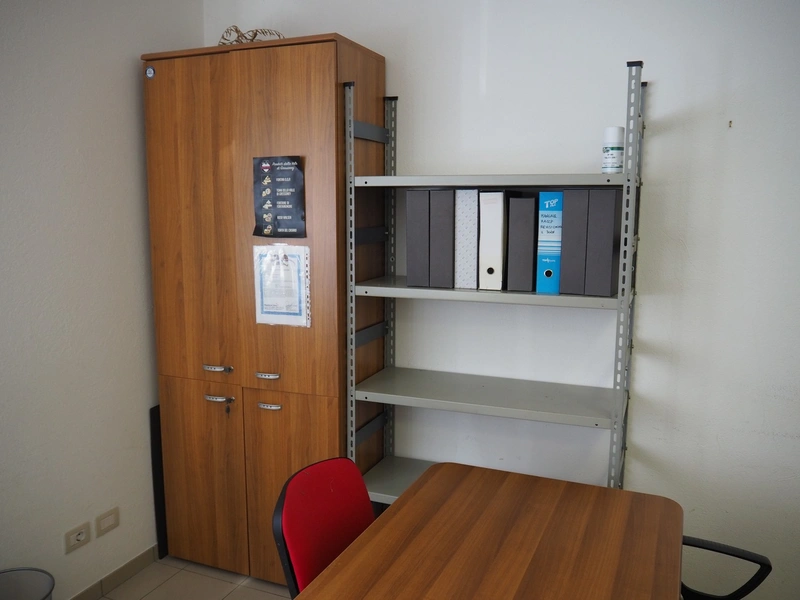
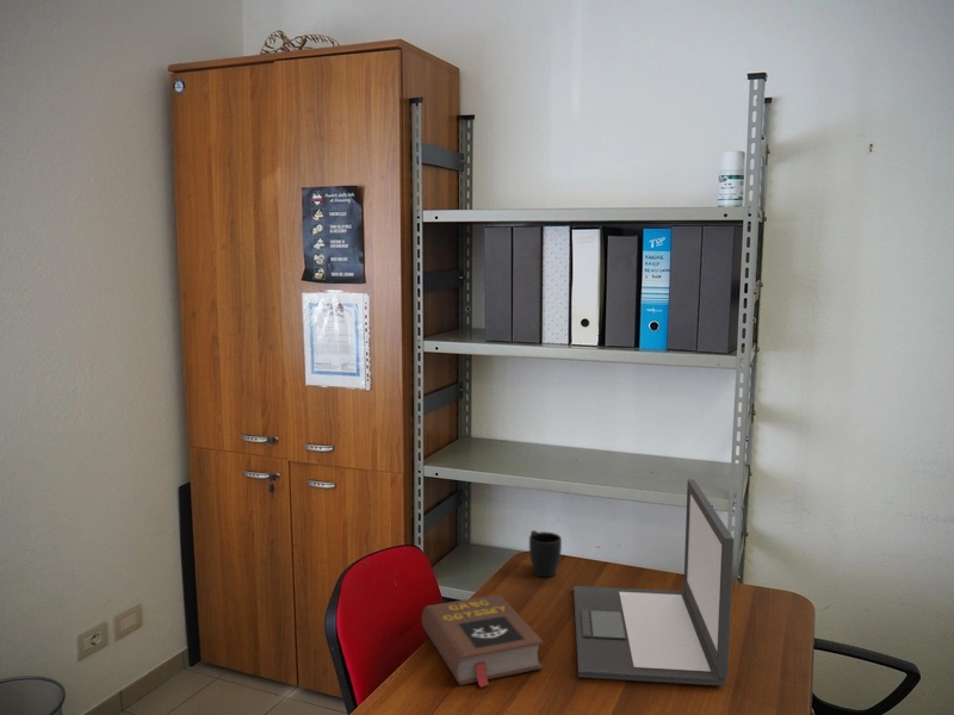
+ book [420,593,545,689]
+ laptop [572,478,735,688]
+ mug [528,529,563,578]
